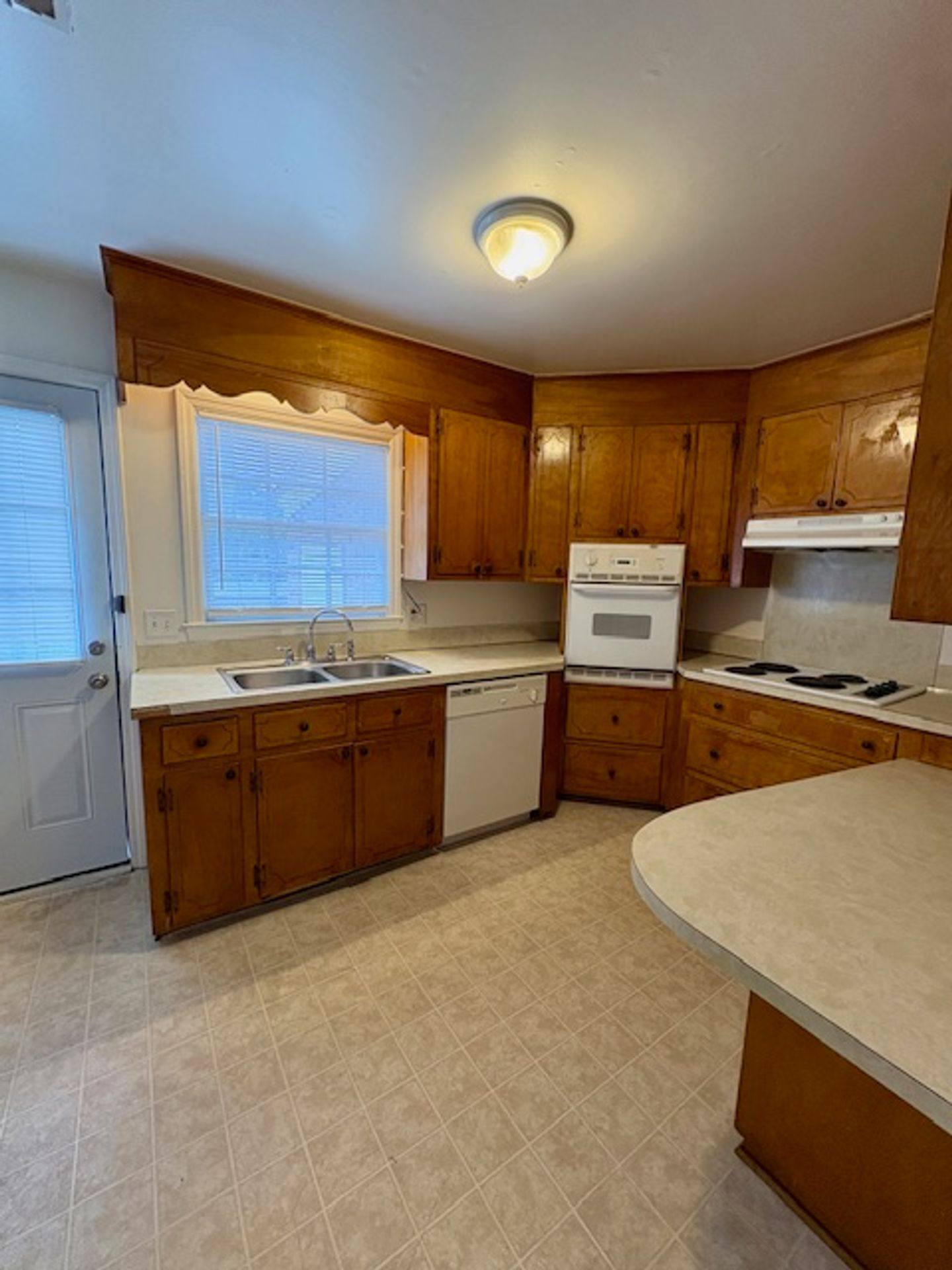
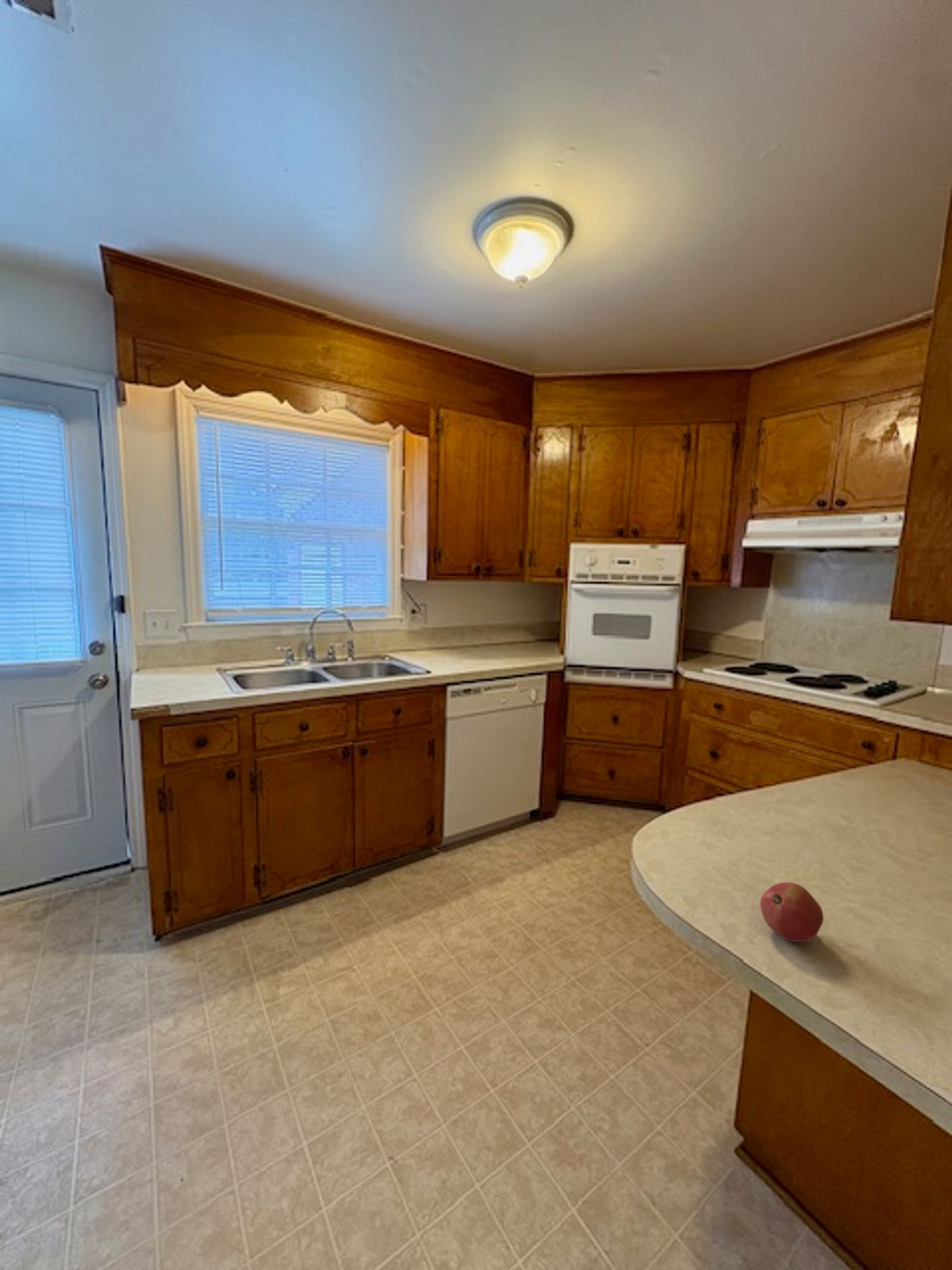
+ fruit [760,882,824,943]
